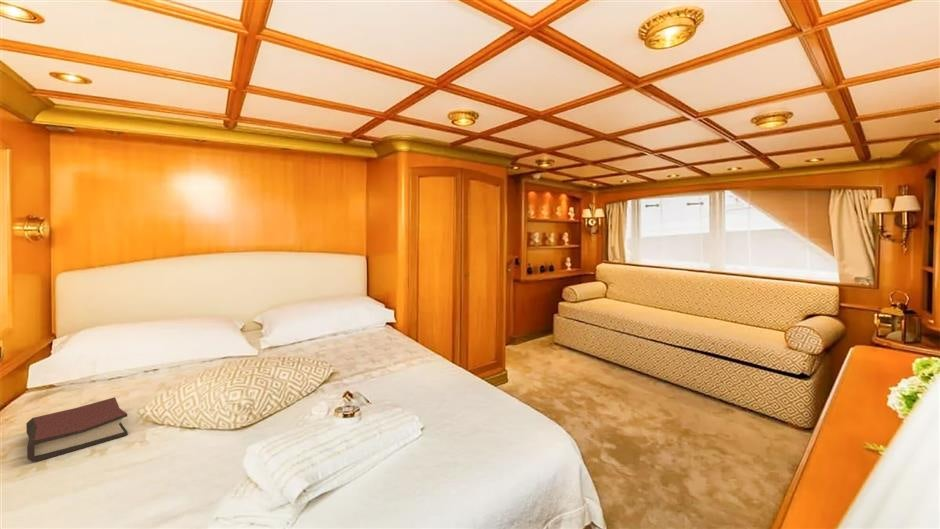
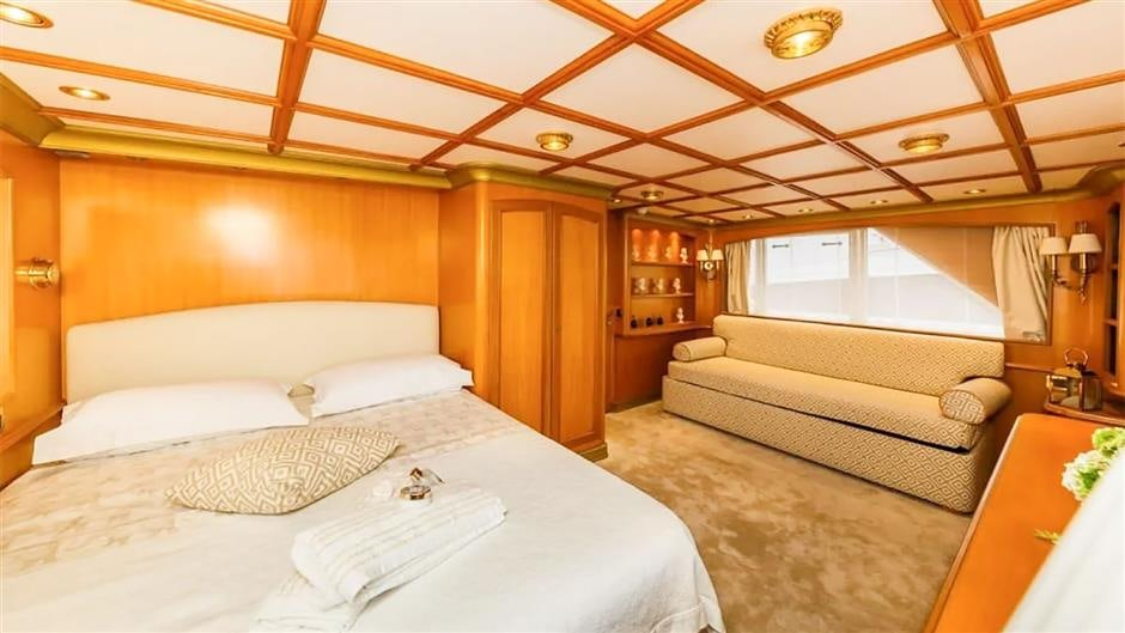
- hardback book [25,396,129,463]
